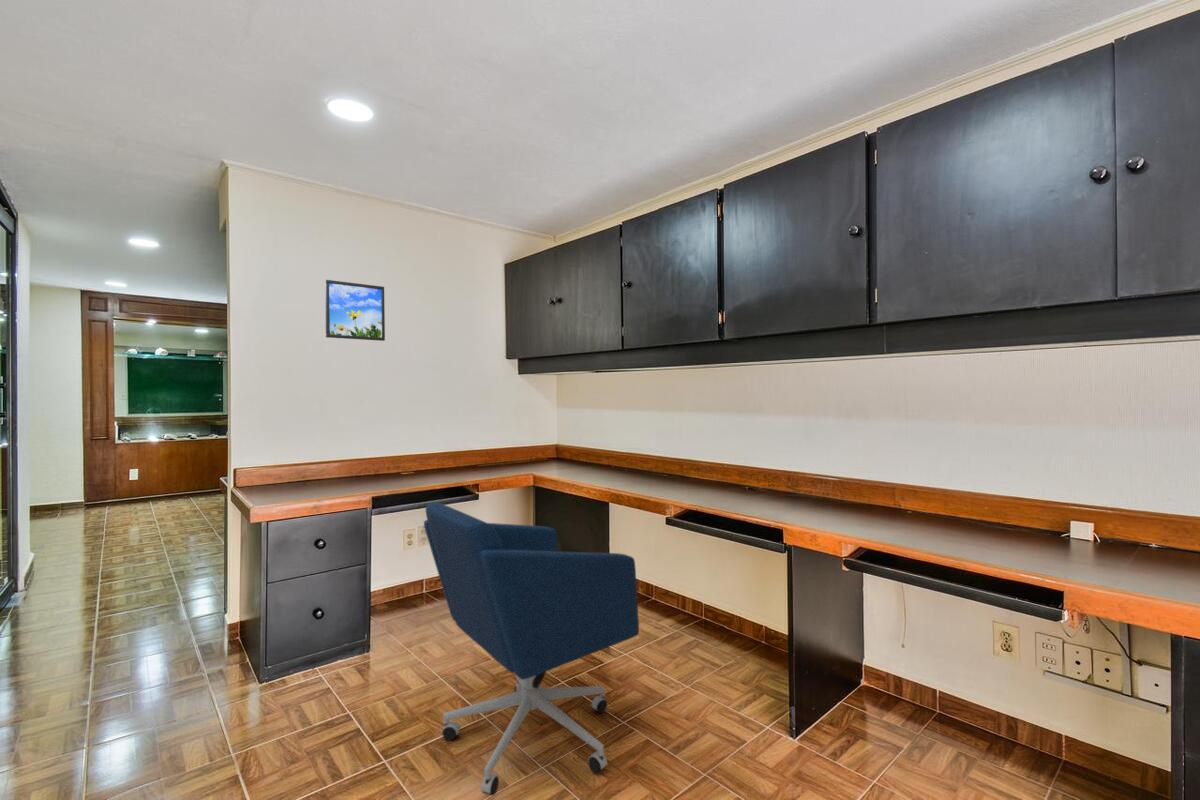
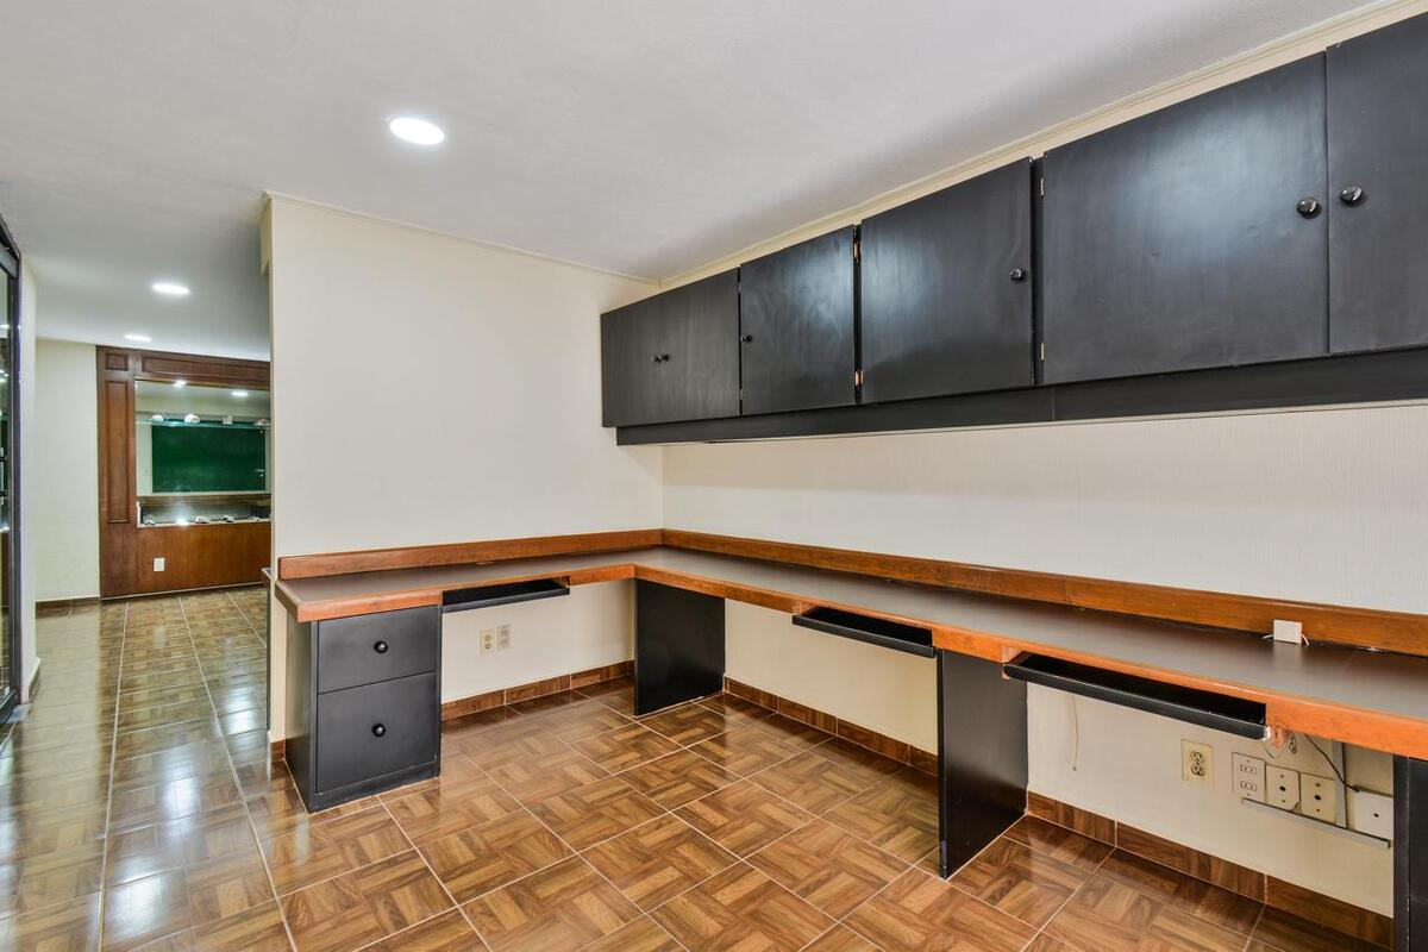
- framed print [324,279,386,342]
- office chair [423,501,640,796]
